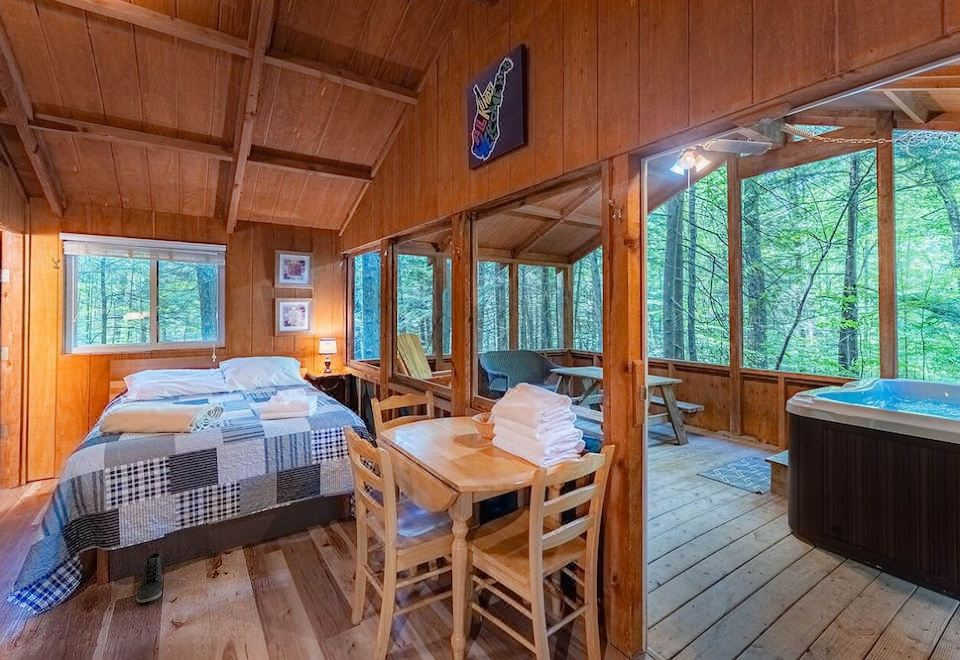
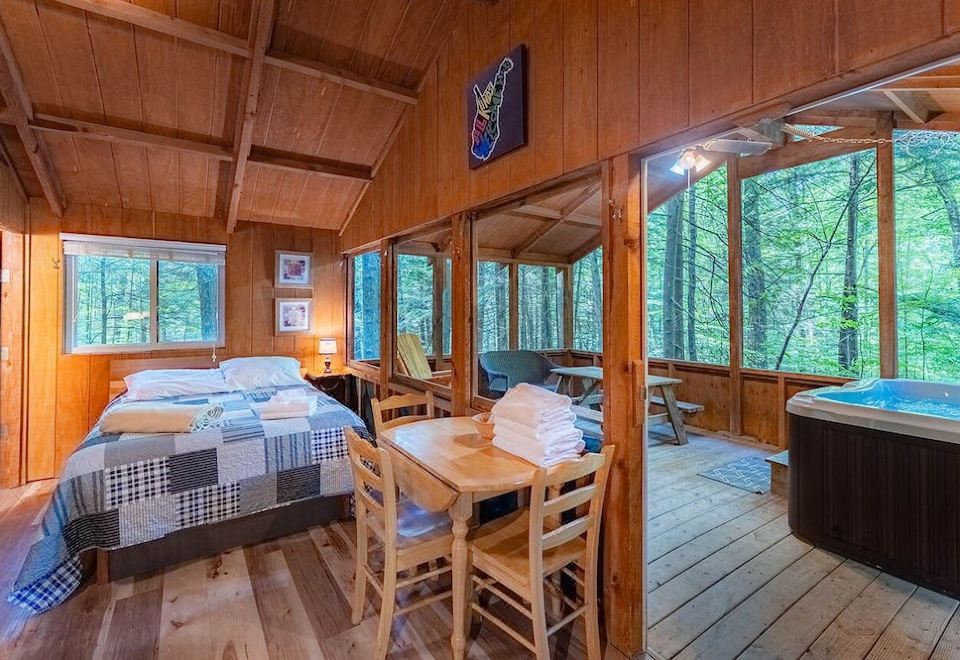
- sneaker [135,552,163,604]
